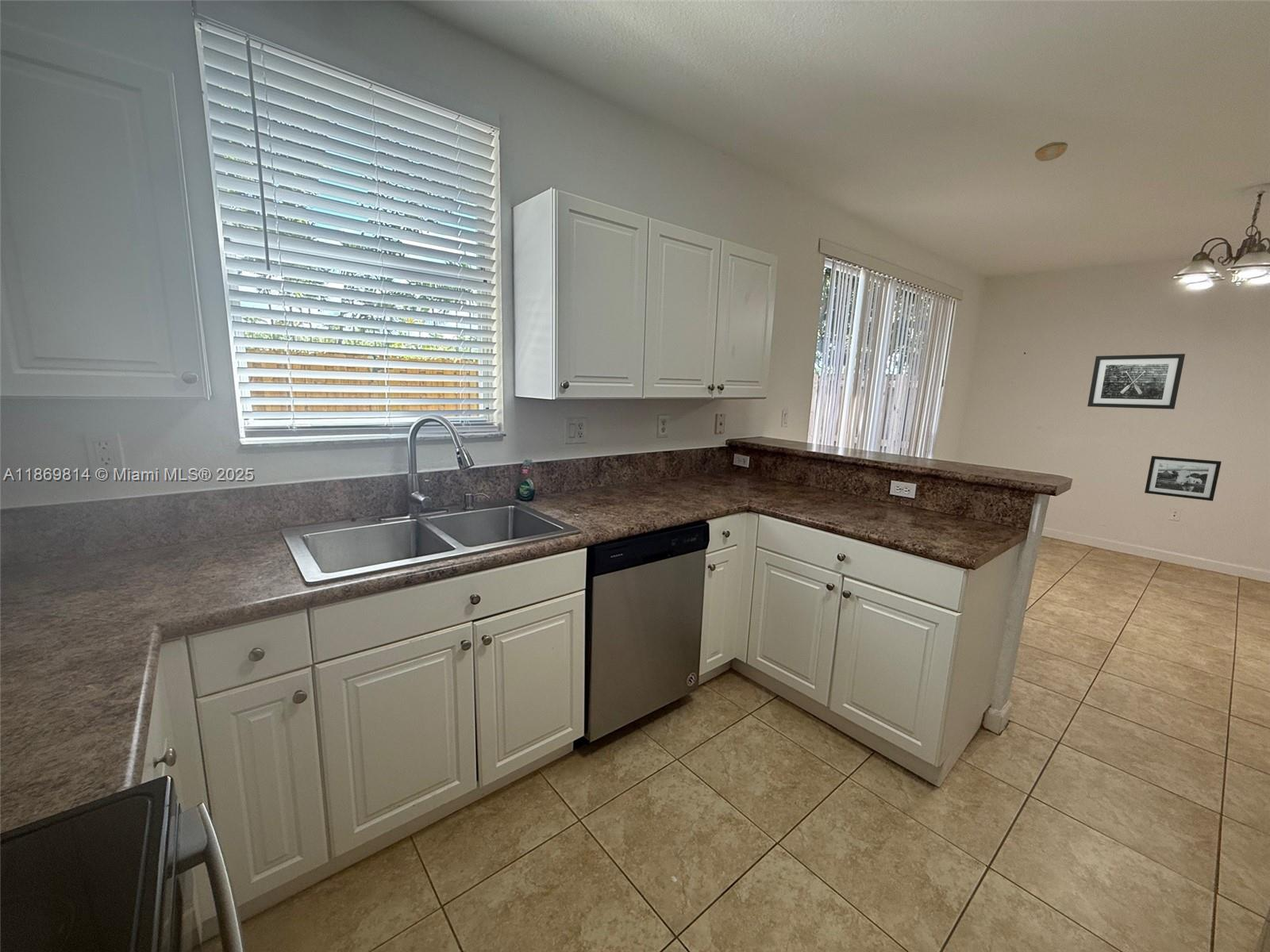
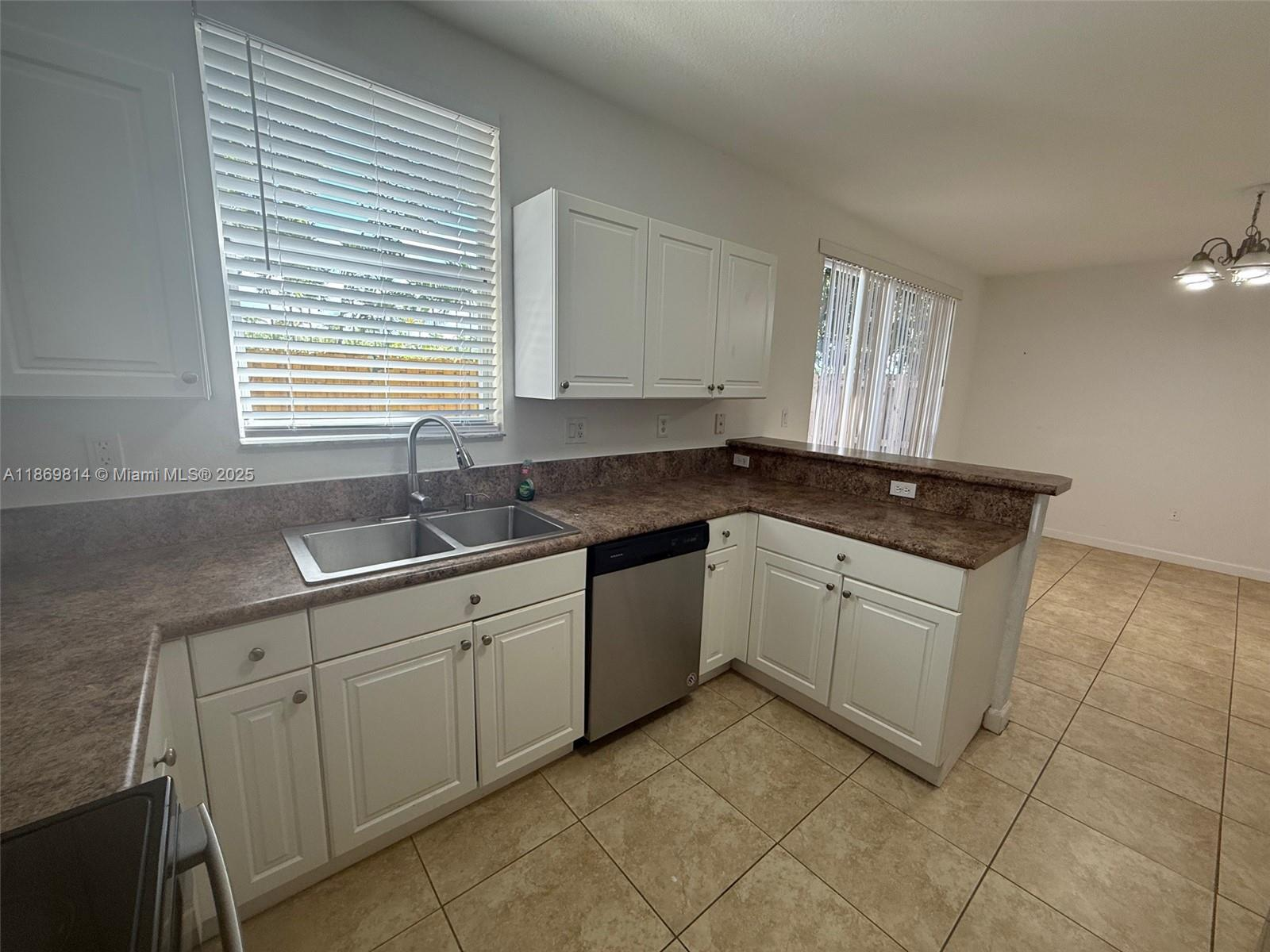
- picture frame [1144,455,1222,502]
- smoke detector [1034,141,1068,162]
- wall art [1087,353,1186,410]
